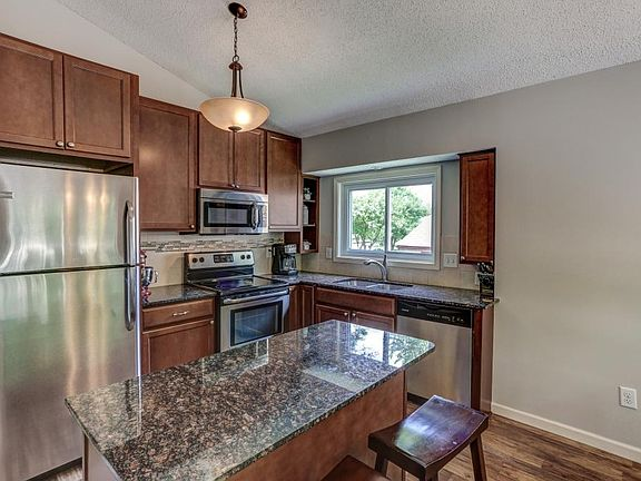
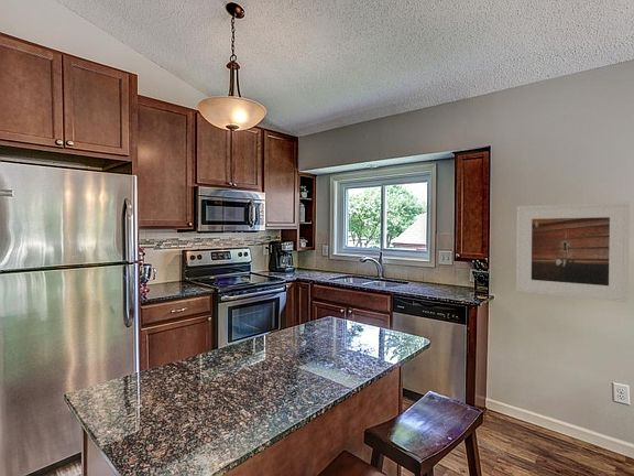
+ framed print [515,201,631,303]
